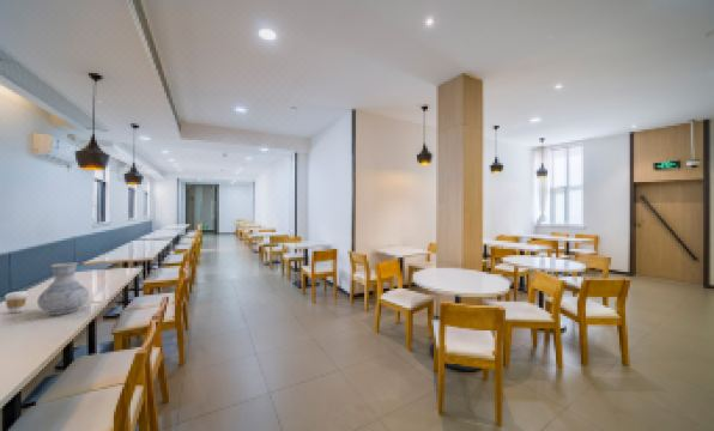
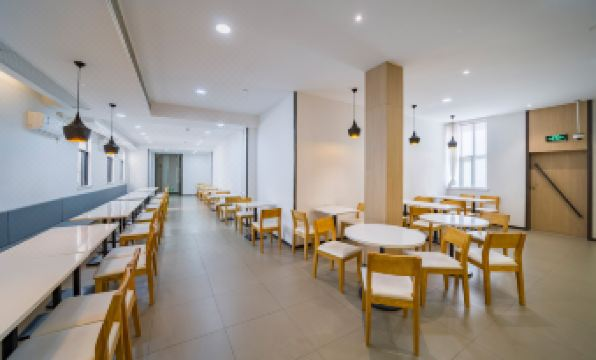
- coffee cup [4,290,29,314]
- vase [36,262,90,316]
